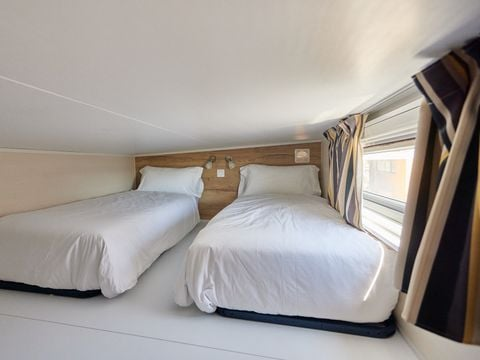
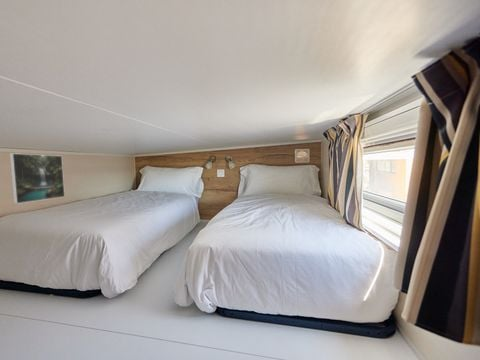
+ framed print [9,152,66,205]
